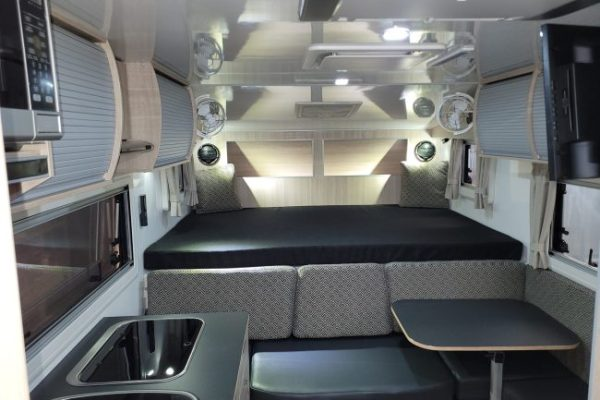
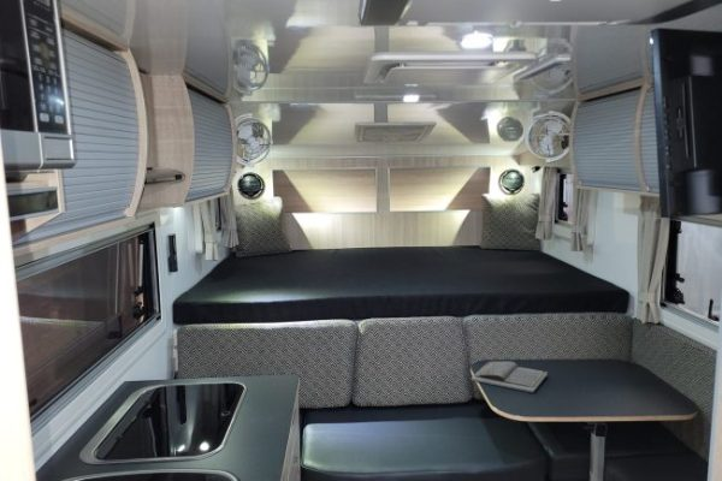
+ book [471,361,549,394]
